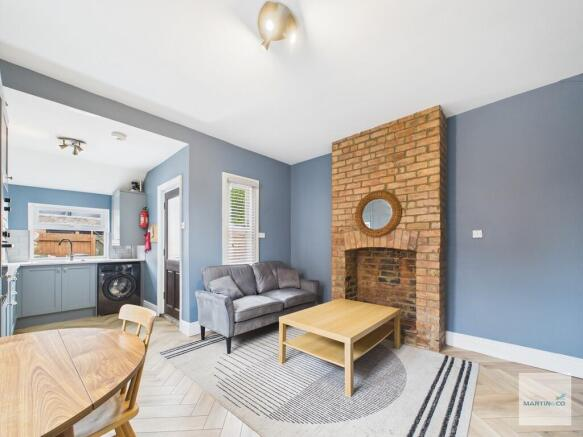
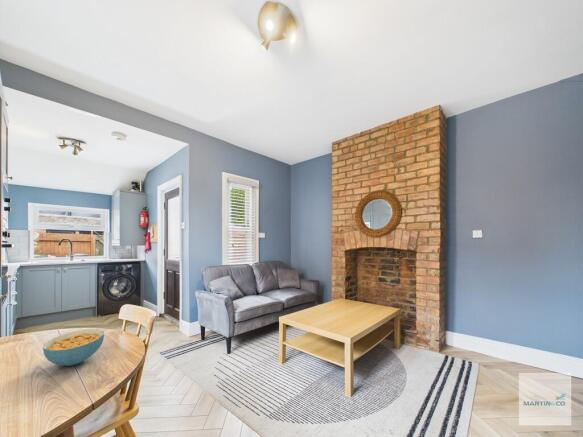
+ cereal bowl [42,328,105,367]
